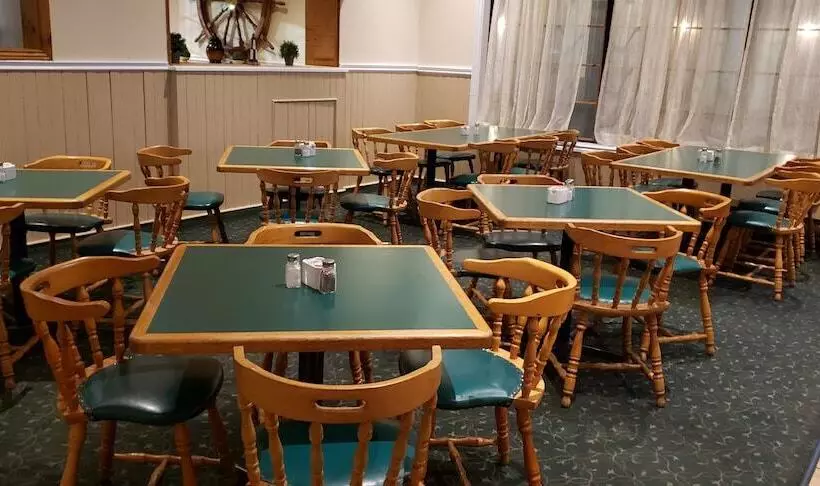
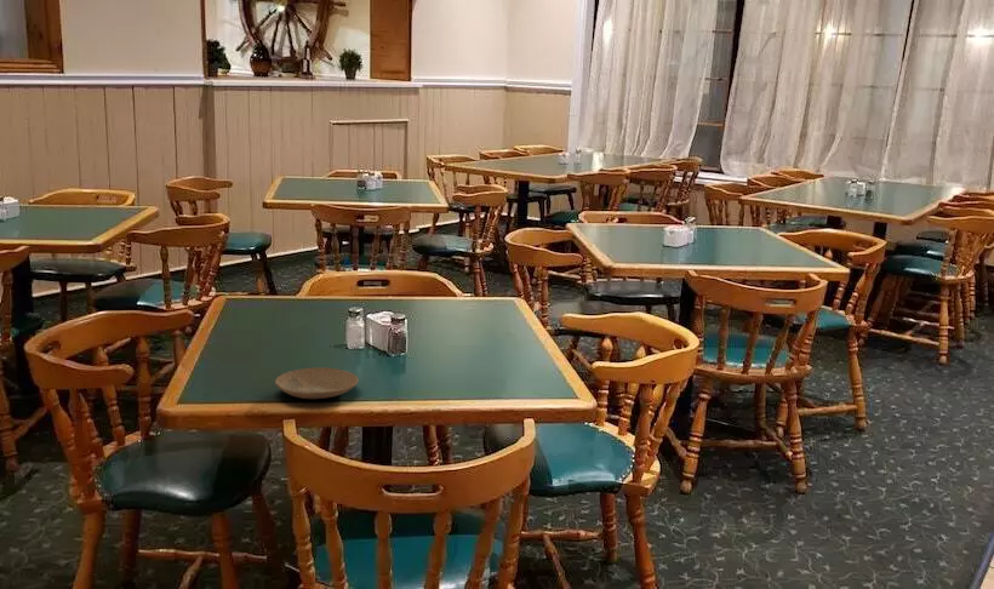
+ plate [274,366,360,400]
